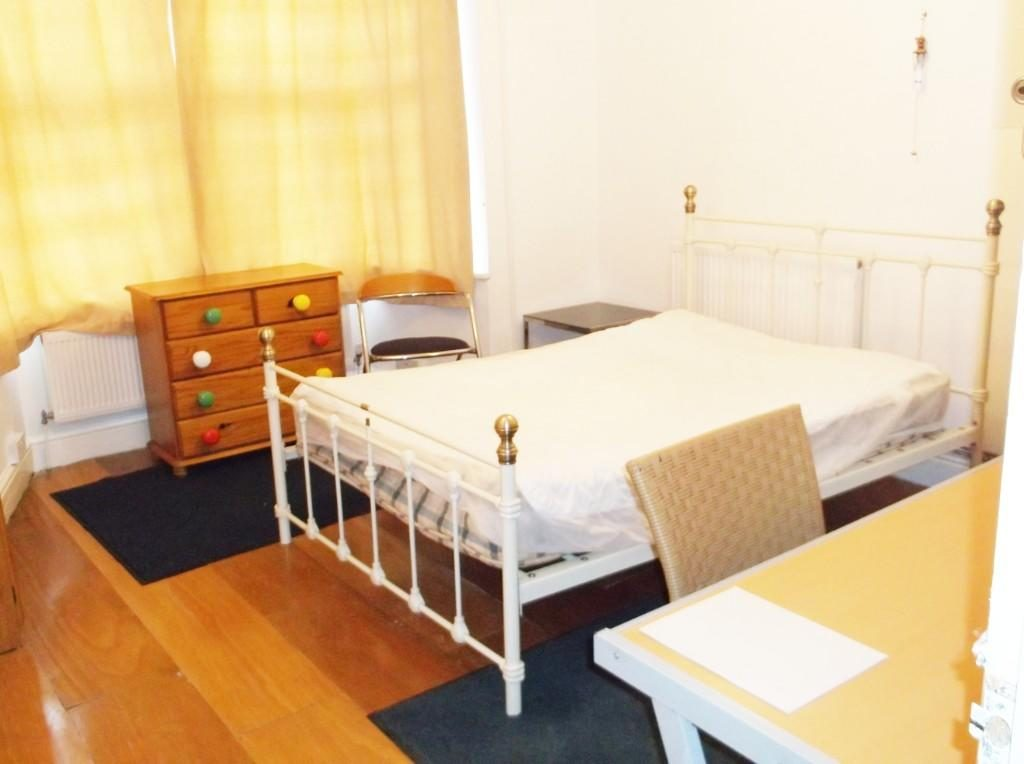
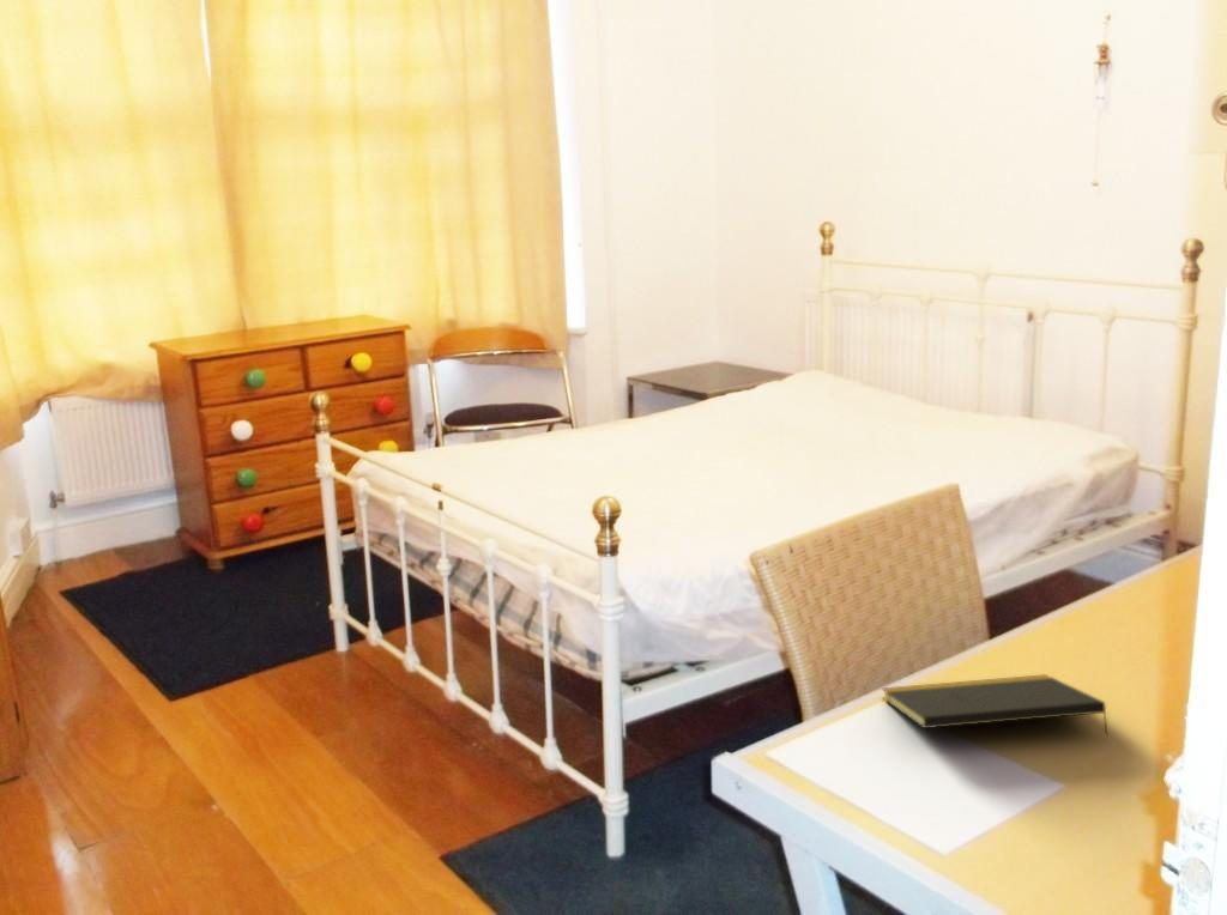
+ notepad [881,673,1110,737]
